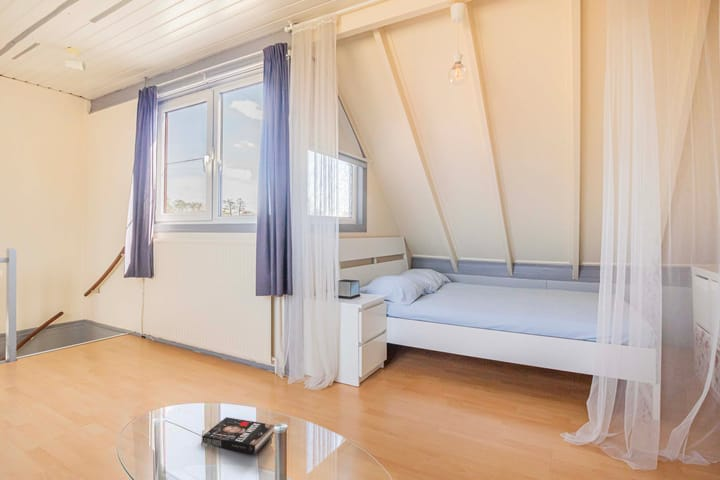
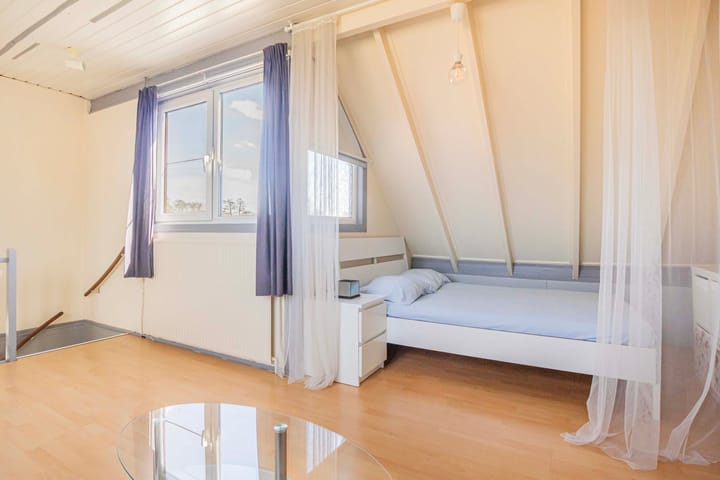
- book [201,416,275,455]
